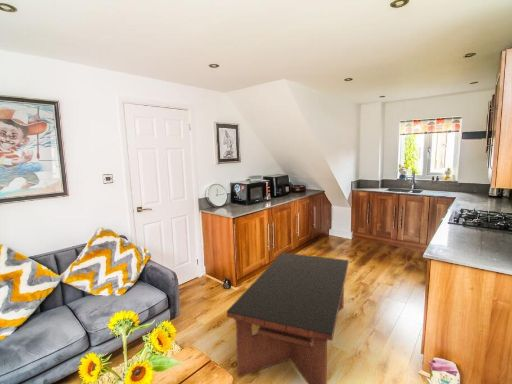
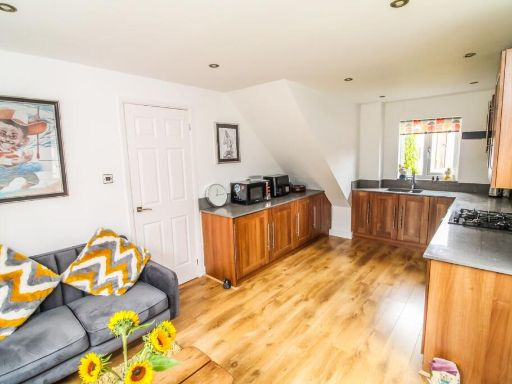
- coffee table [226,252,350,384]
